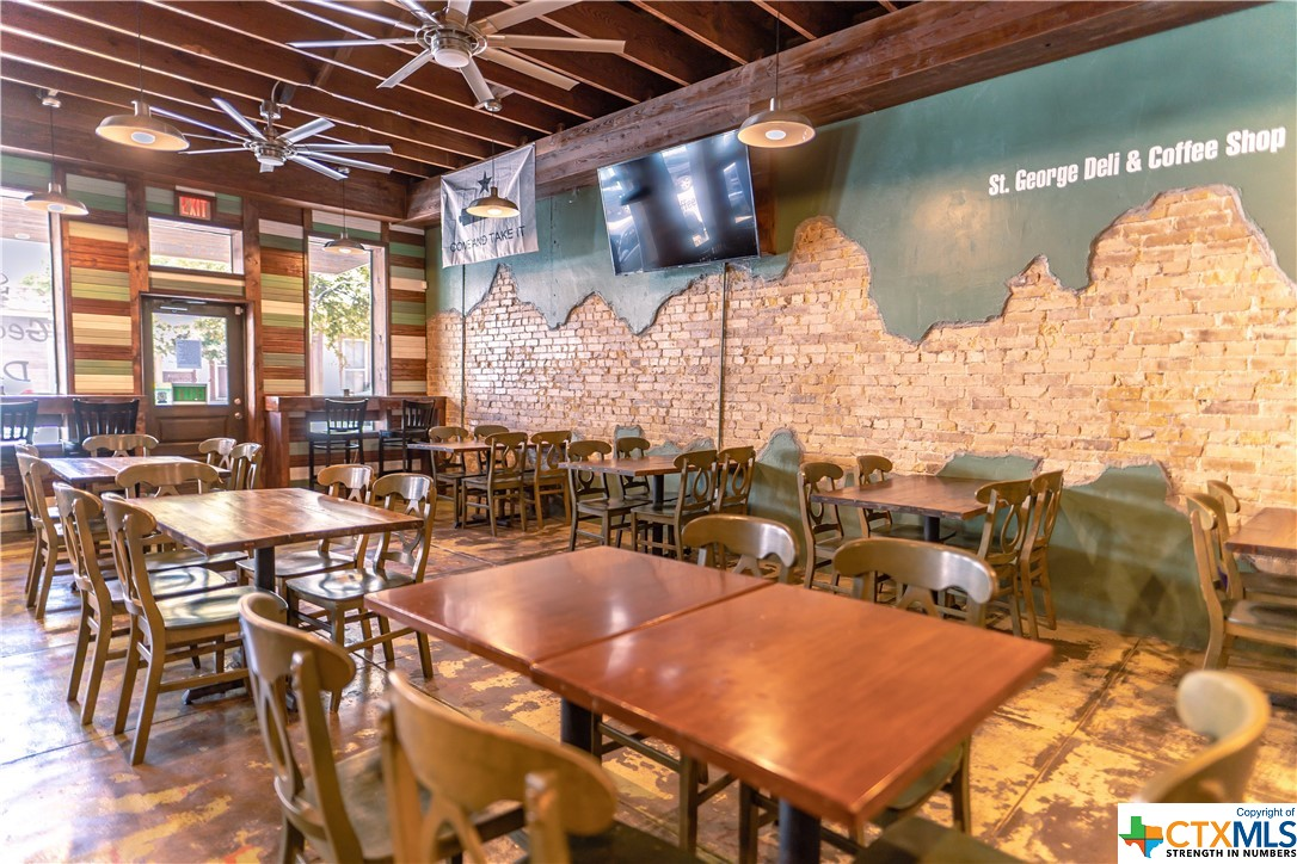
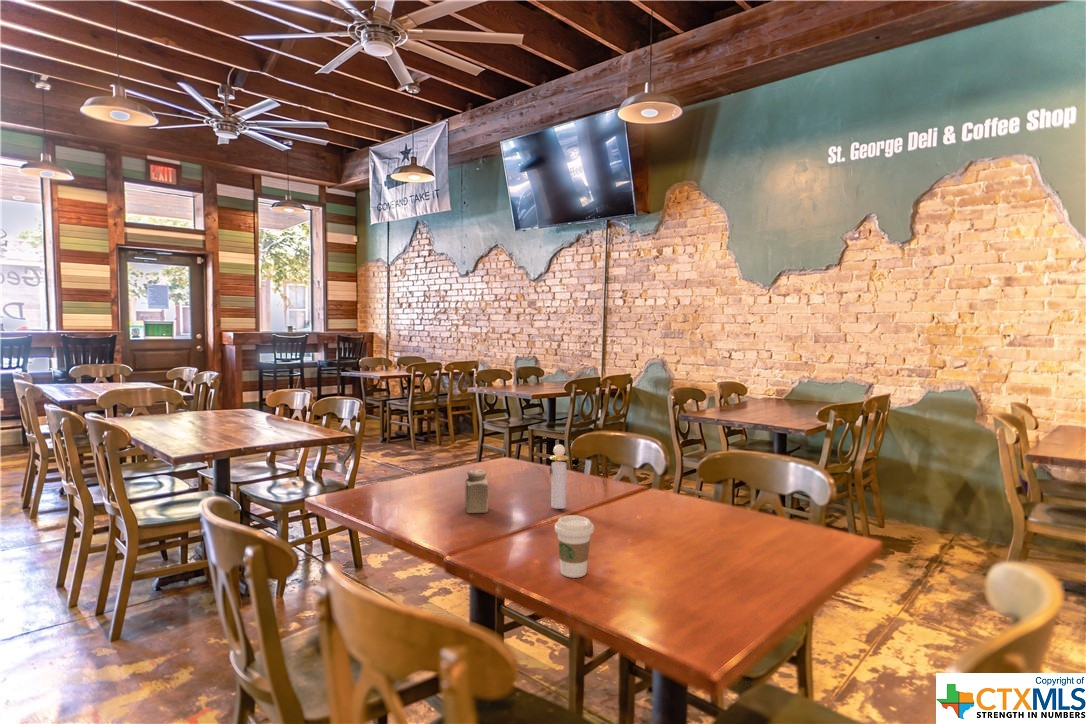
+ perfume bottle [549,443,570,509]
+ coffee cup [554,514,595,579]
+ salt shaker [464,468,489,514]
